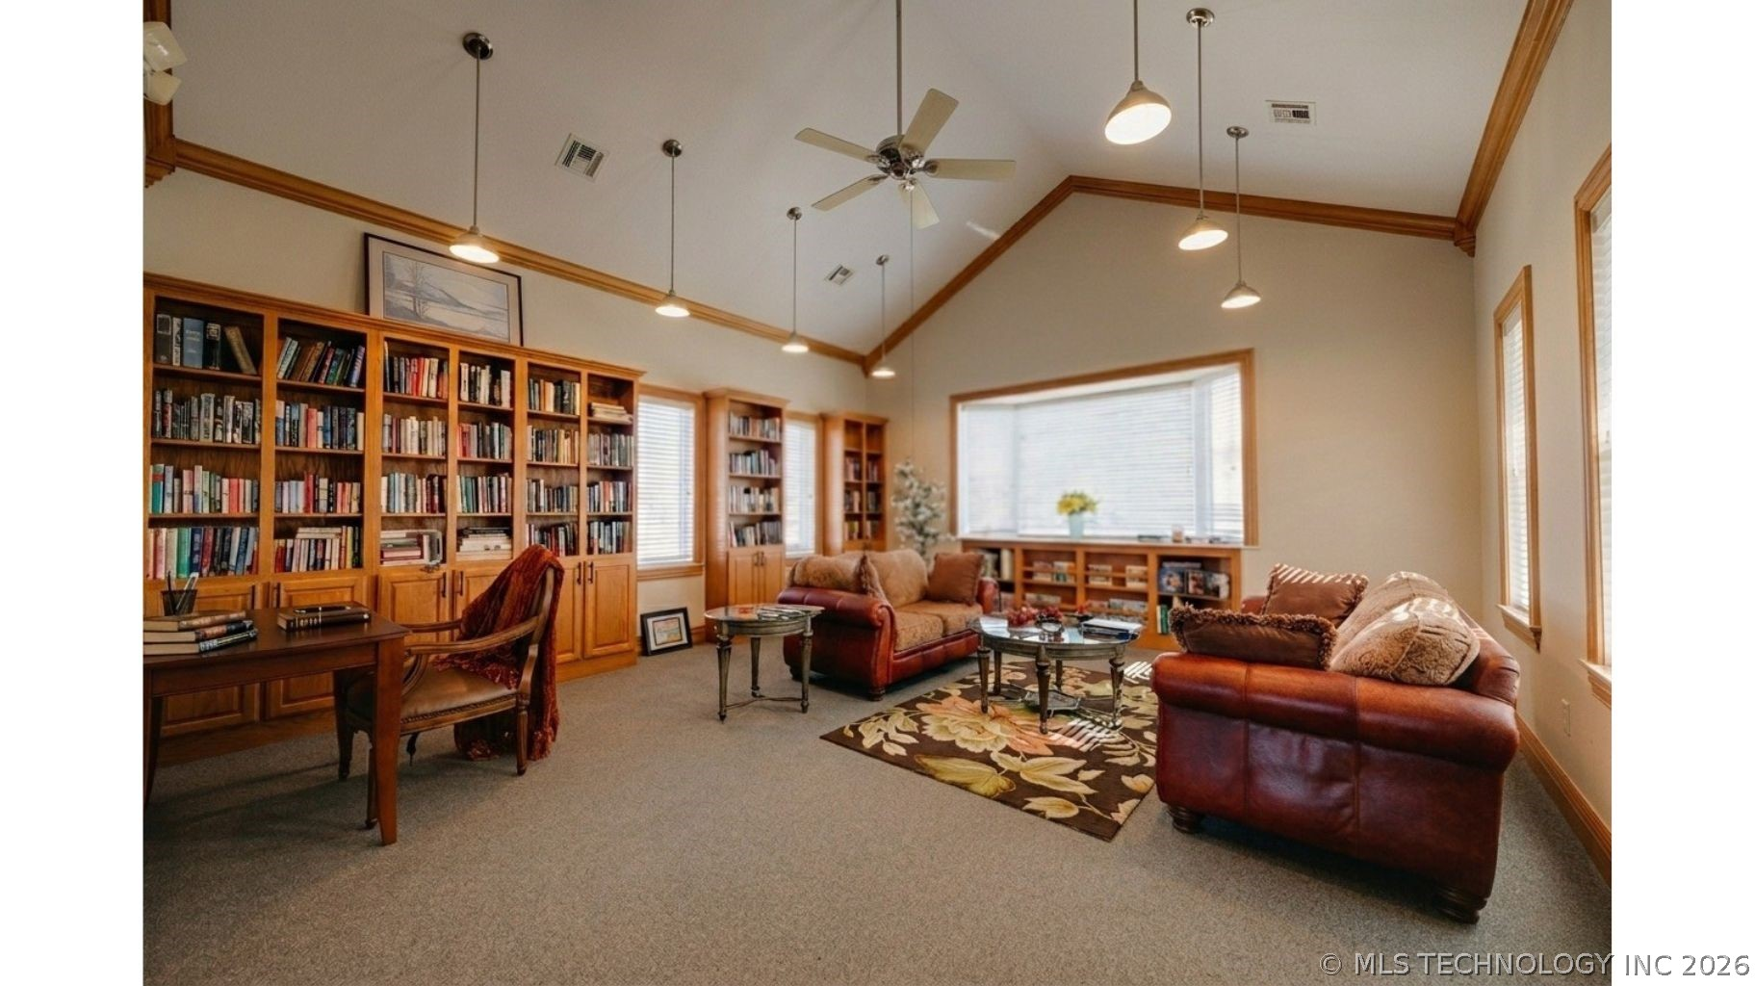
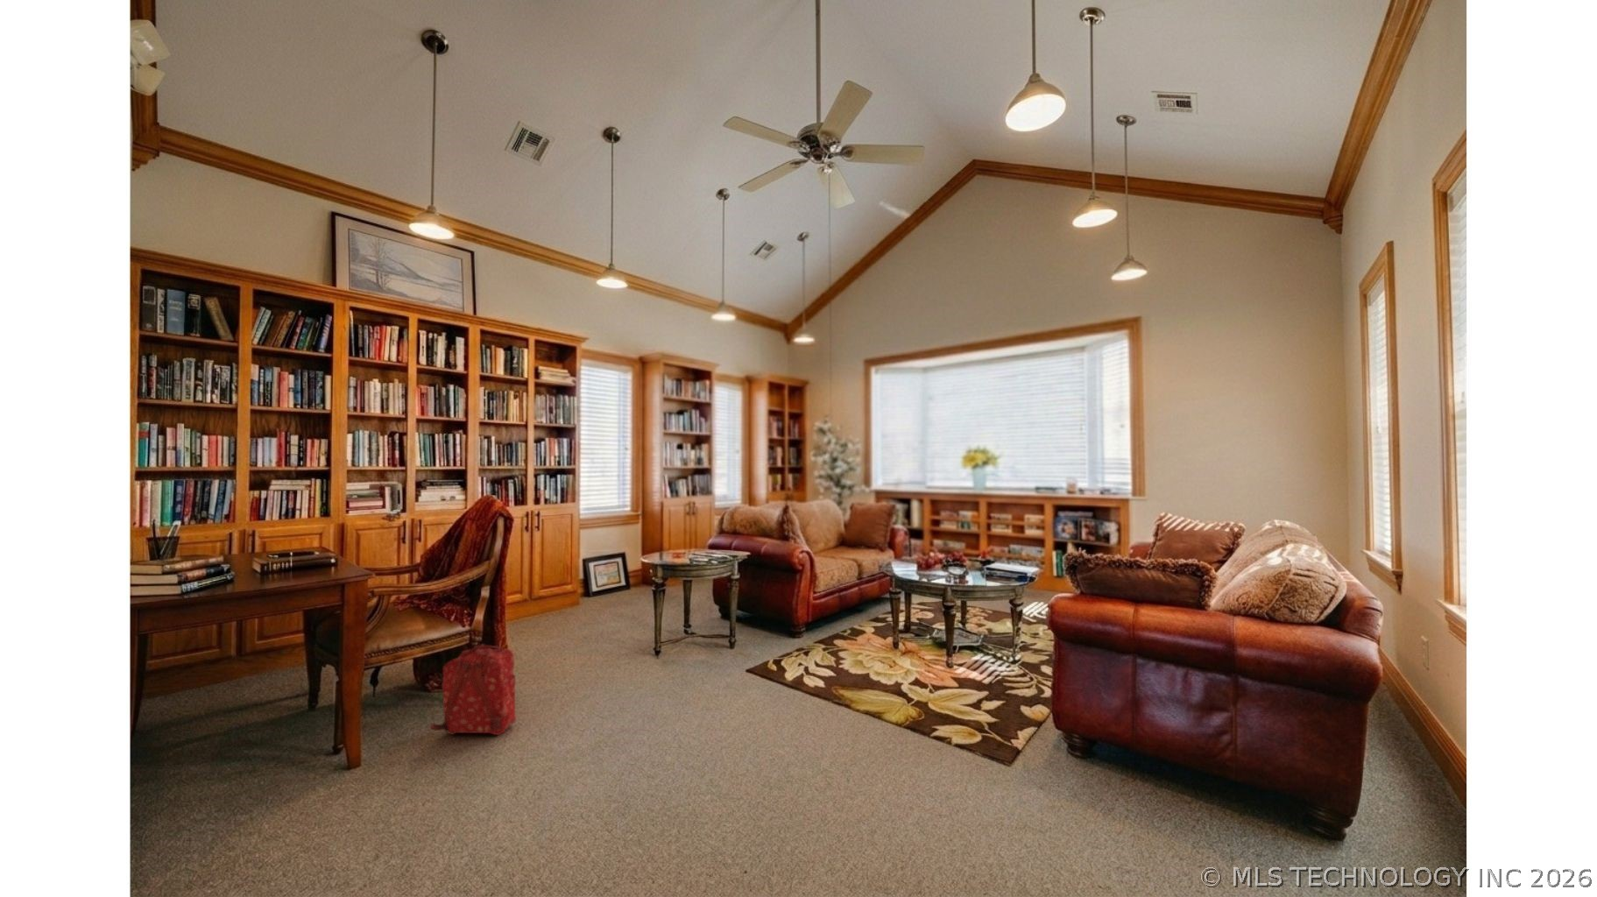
+ backpack [429,643,517,736]
